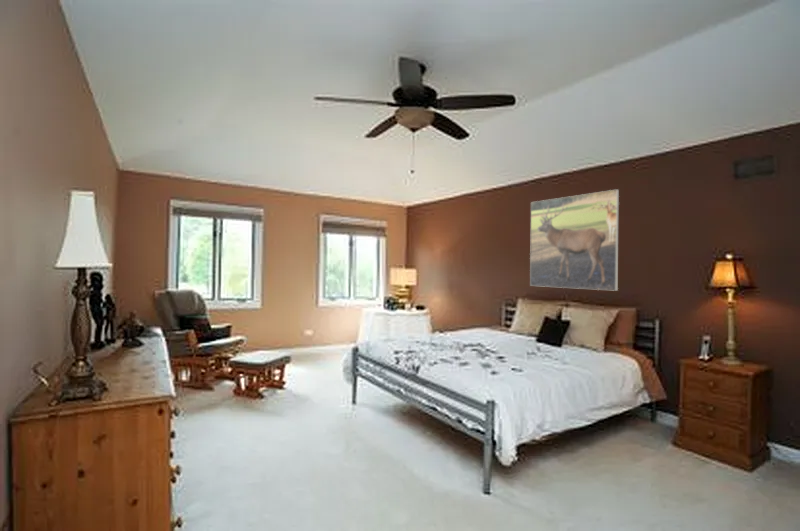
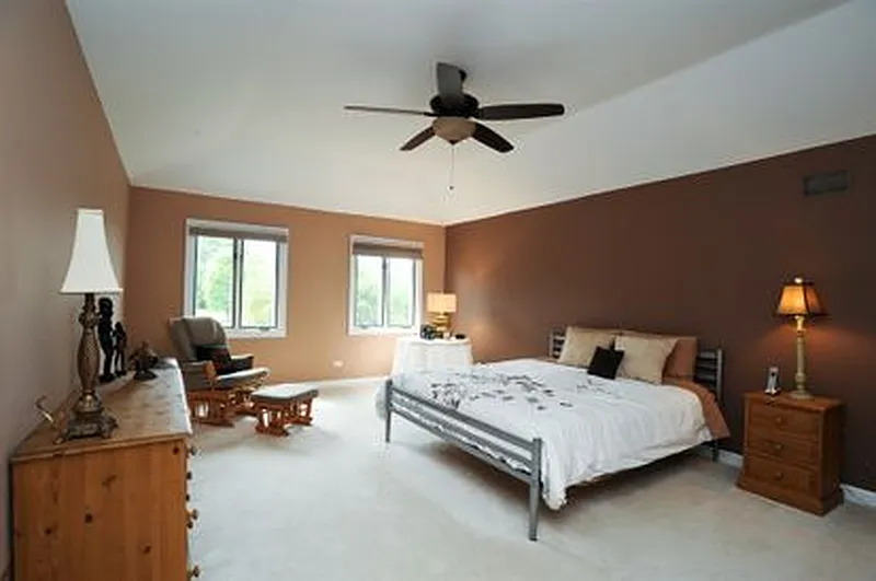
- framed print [529,188,620,292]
